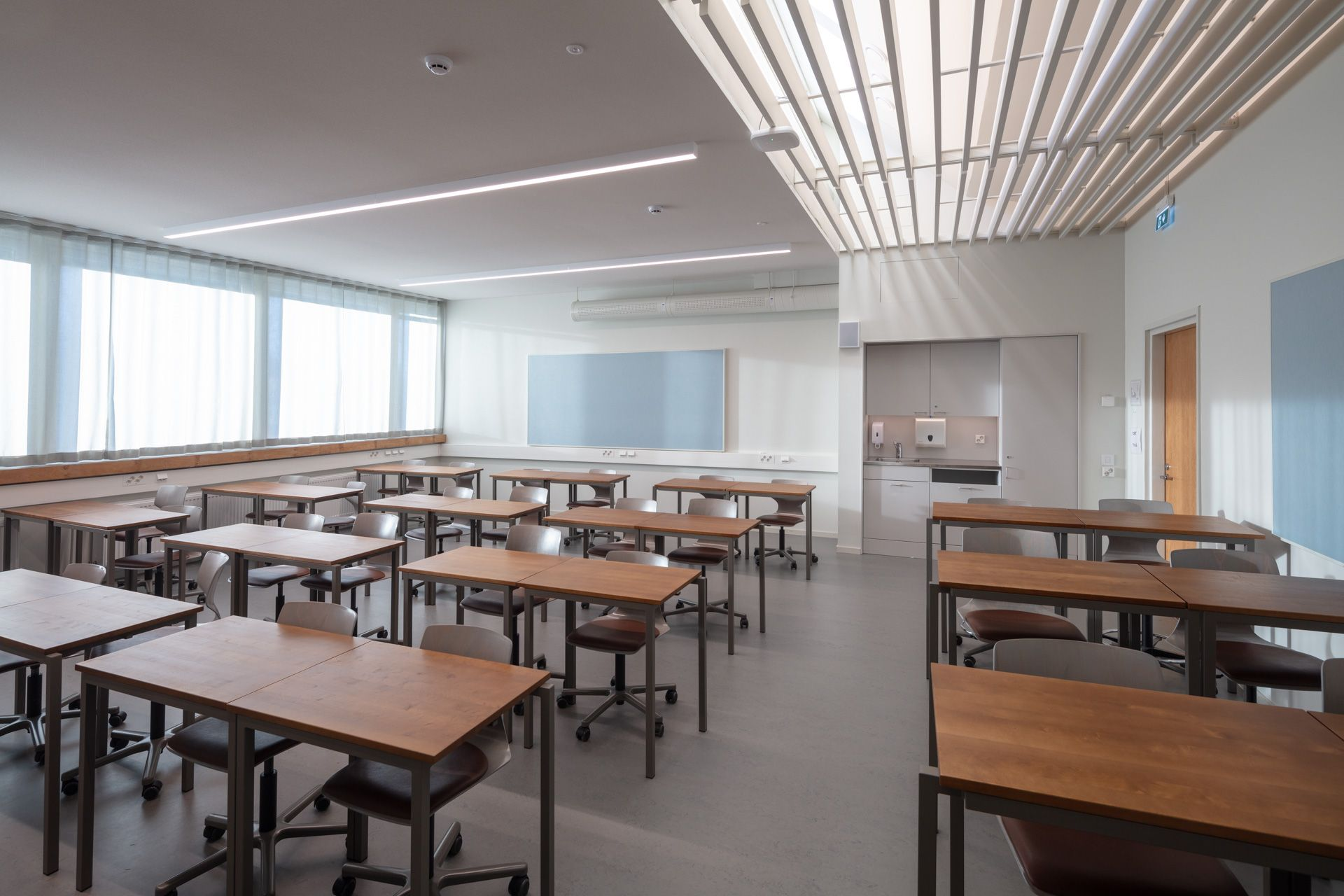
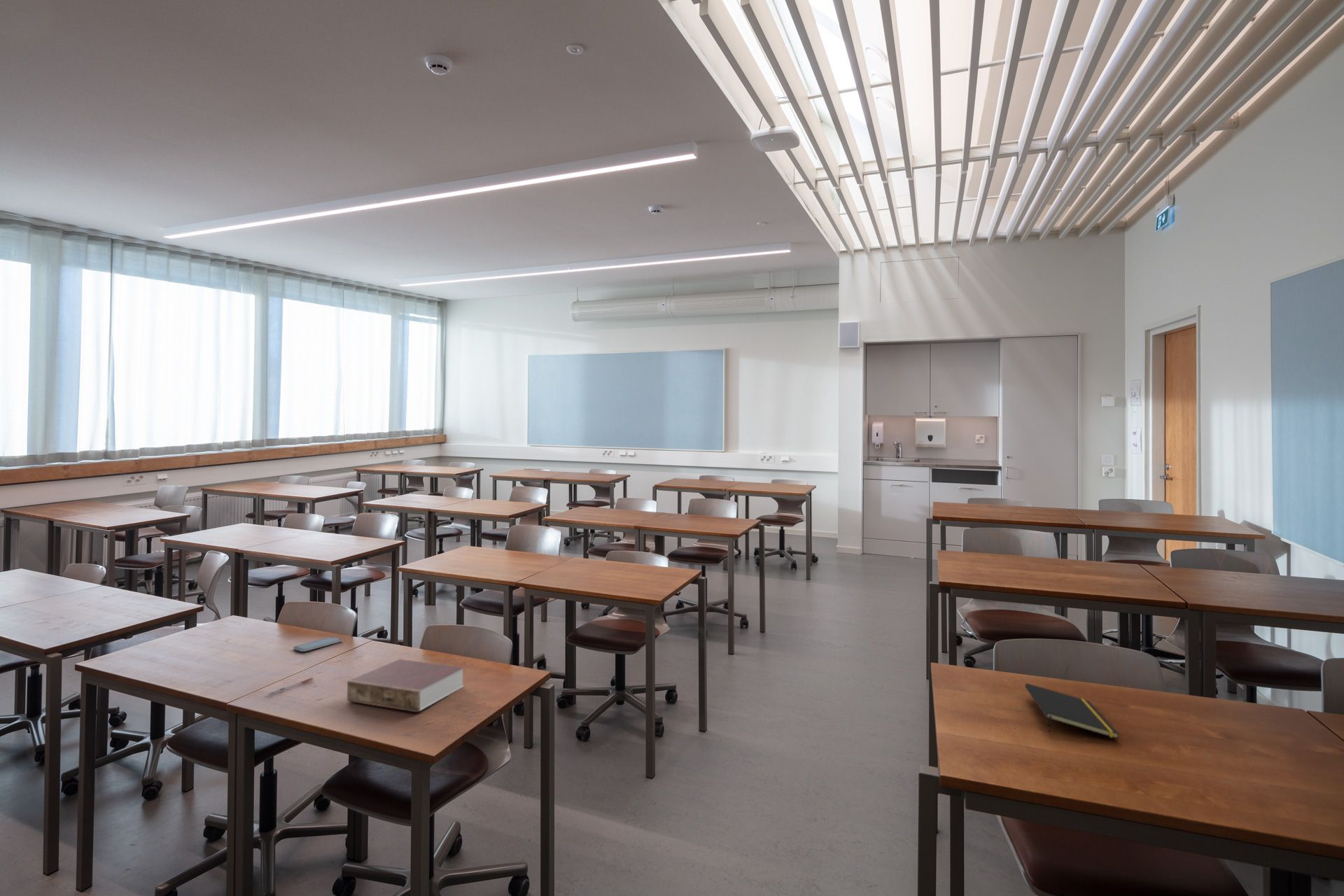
+ smartphone [293,636,343,652]
+ book [346,659,465,713]
+ pen [267,677,314,696]
+ notepad [1024,682,1120,740]
